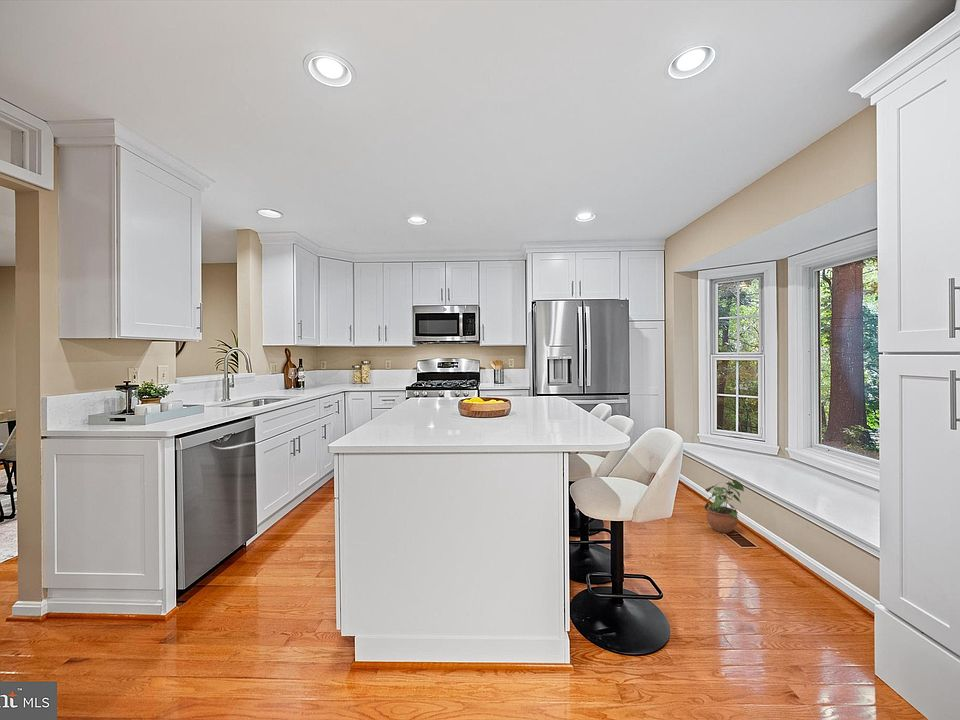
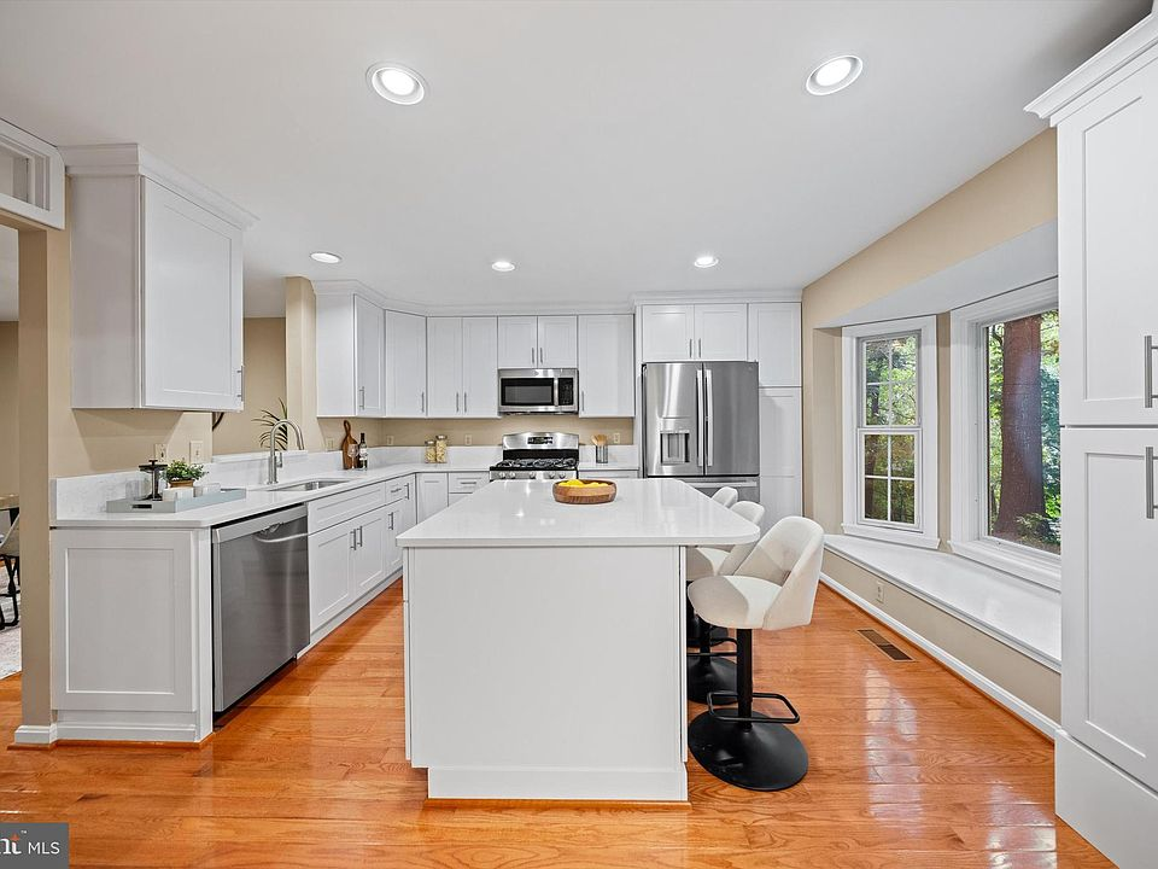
- potted plant [704,479,745,534]
